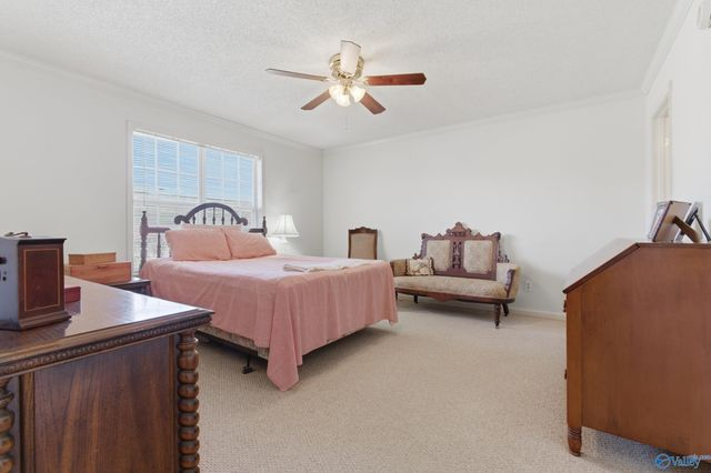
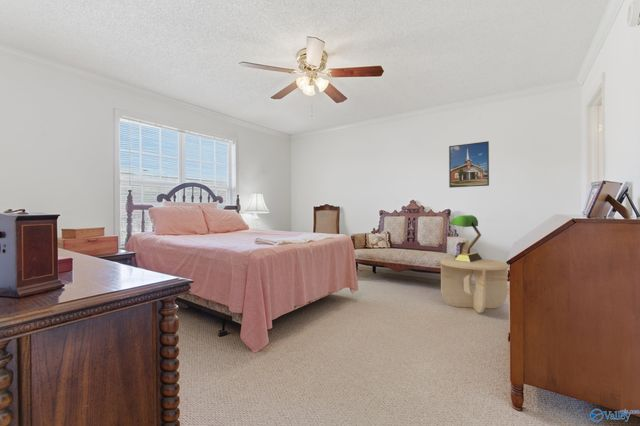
+ table lamp [449,214,483,262]
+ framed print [448,140,490,189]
+ side table [440,257,510,314]
